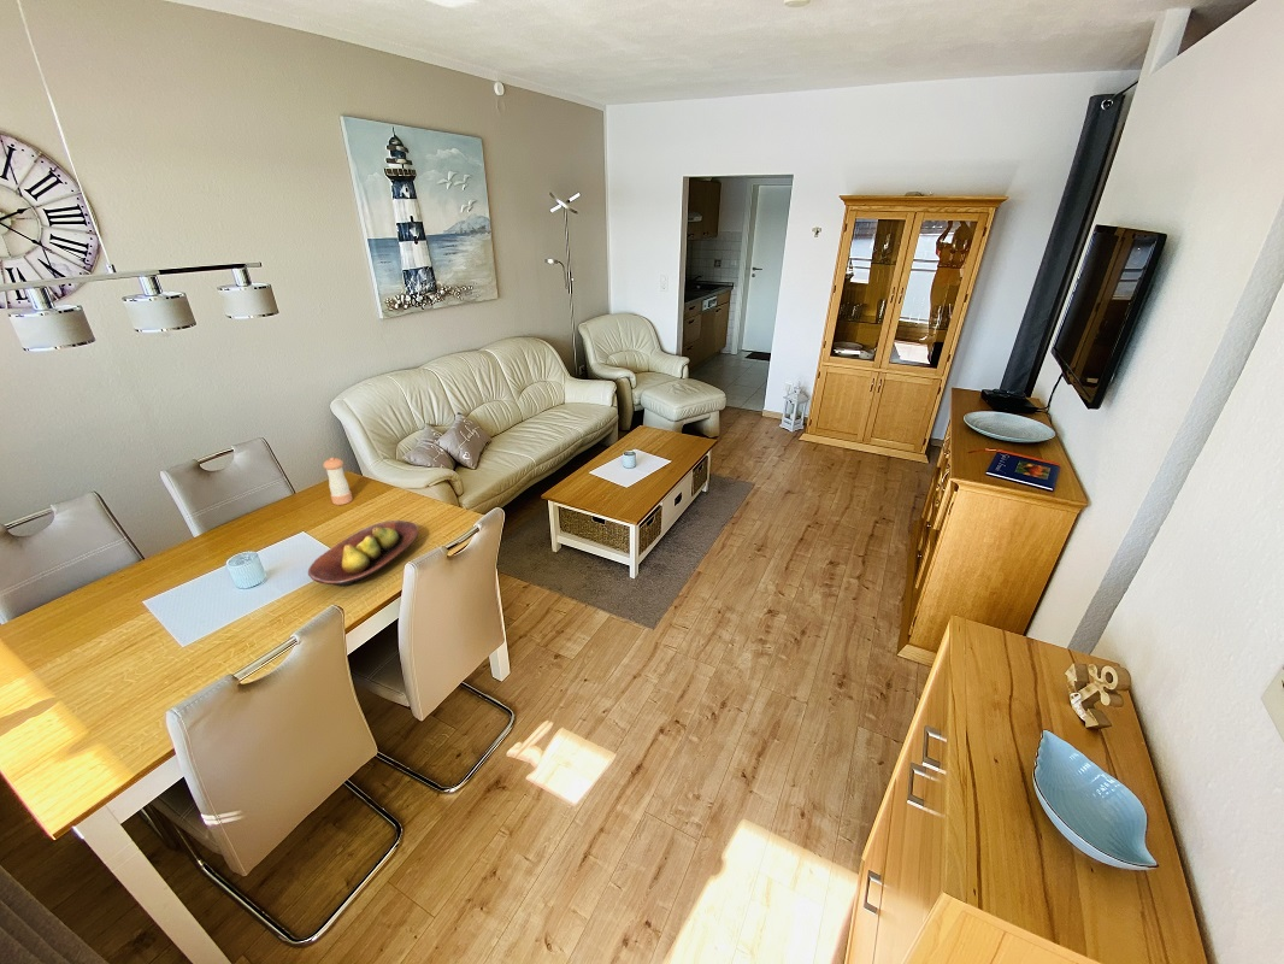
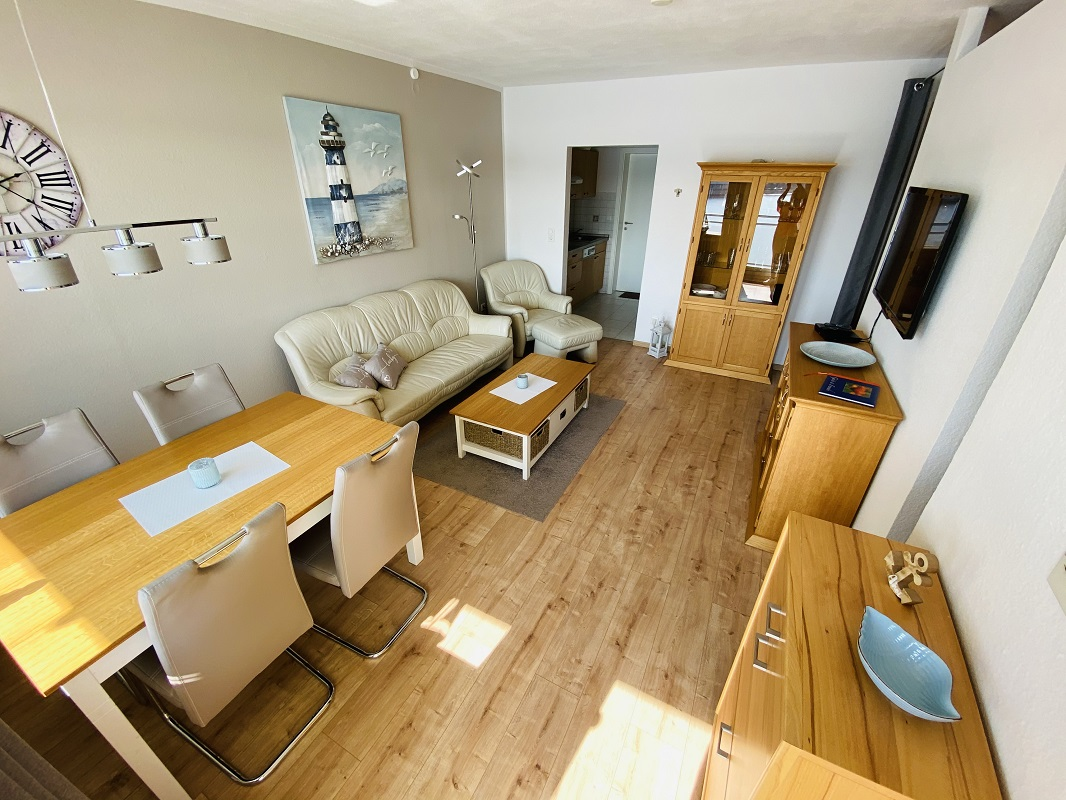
- fruit bowl [307,519,420,588]
- pepper shaker [322,457,354,506]
